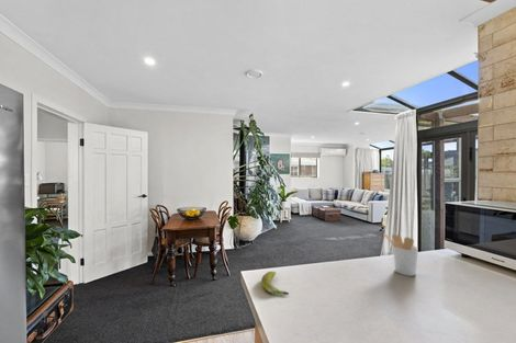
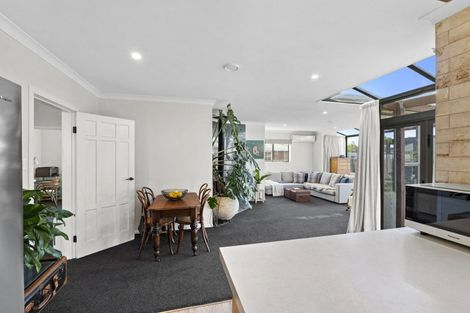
- banana [260,271,290,296]
- utensil holder [382,232,418,277]
